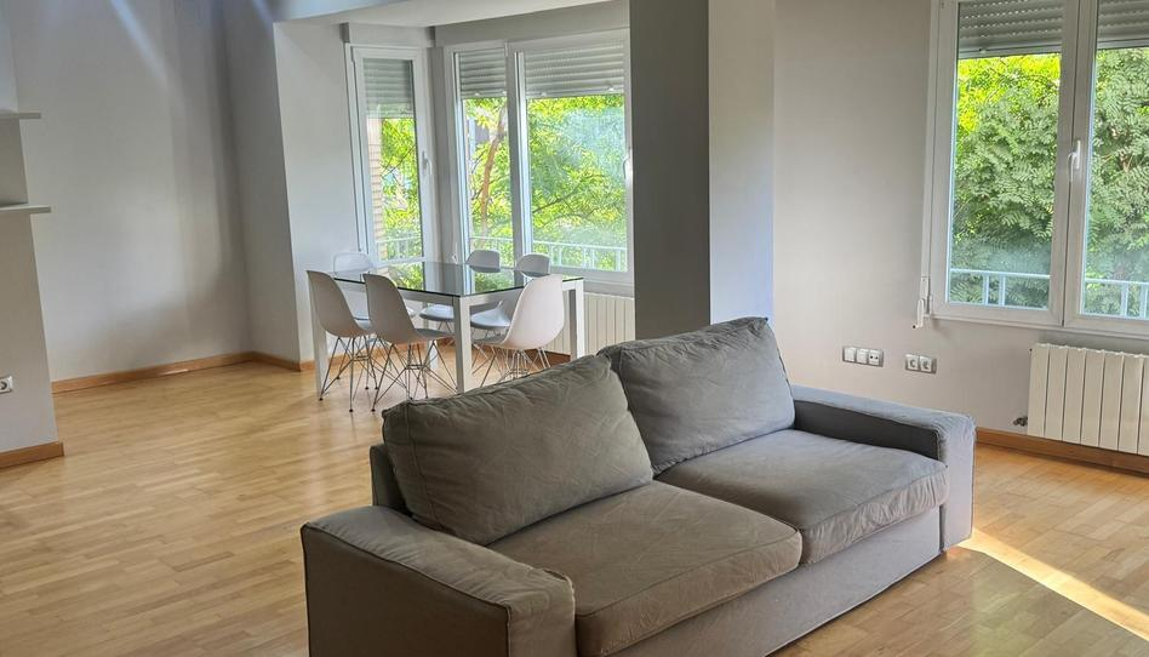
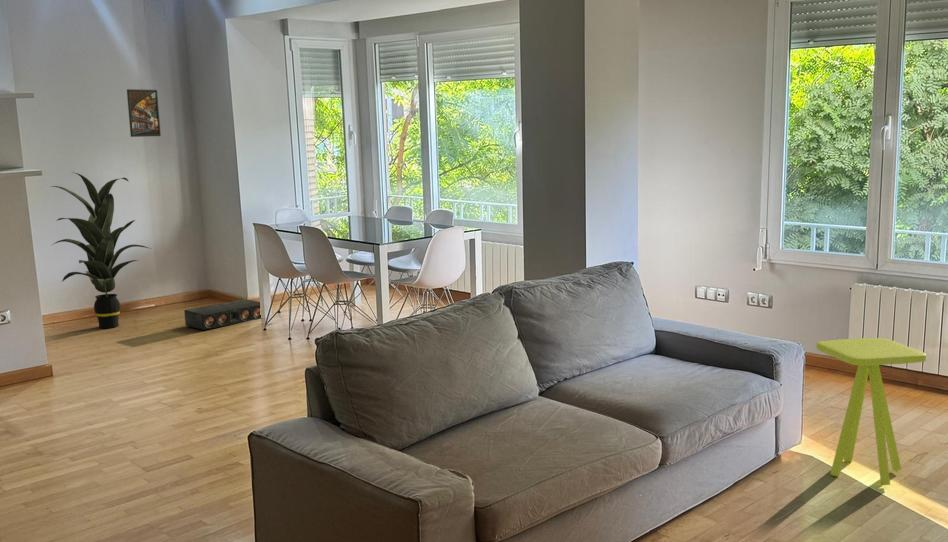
+ speaker [183,298,262,331]
+ indoor plant [50,171,152,329]
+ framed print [126,88,162,138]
+ side table [815,337,927,486]
